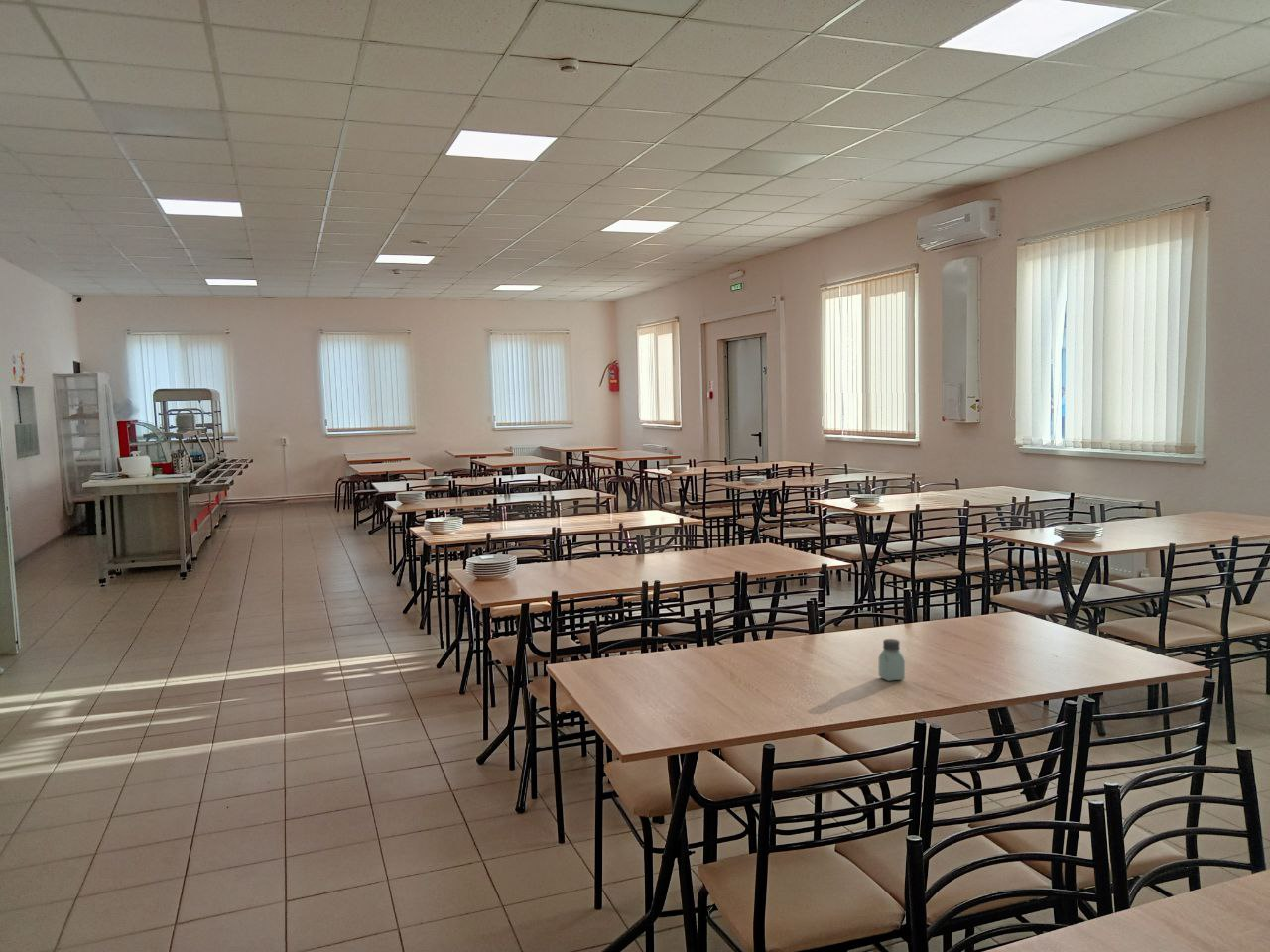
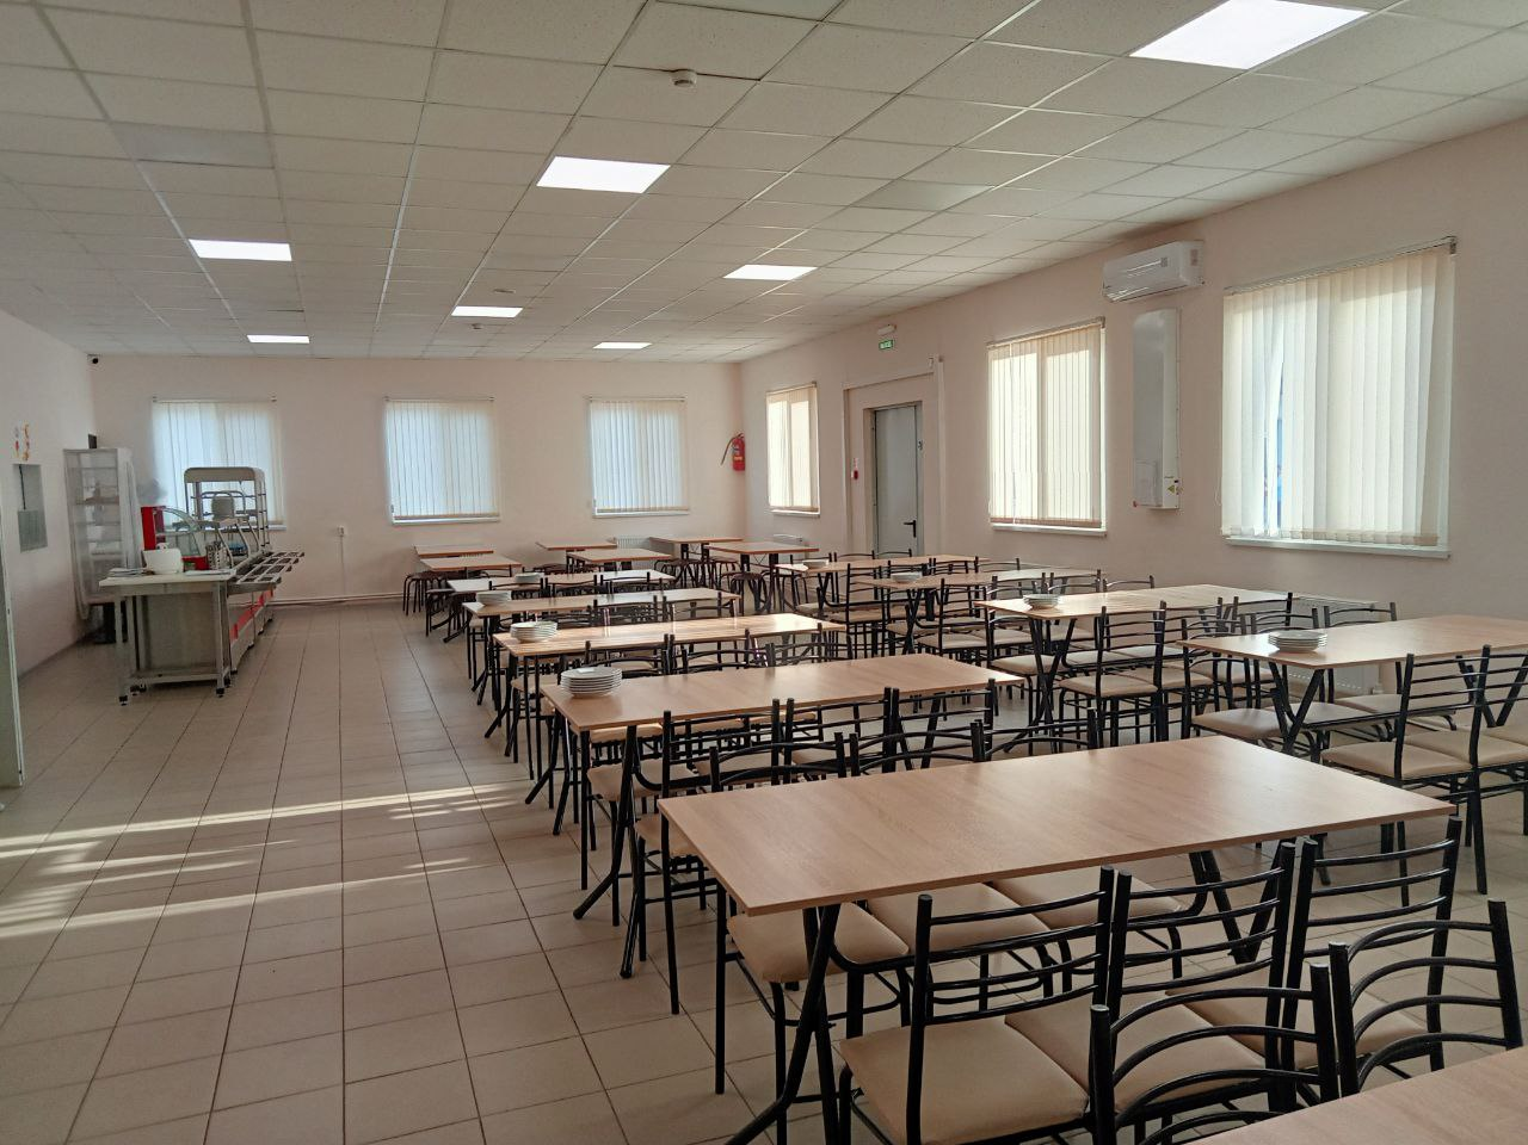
- saltshaker [878,638,906,682]
